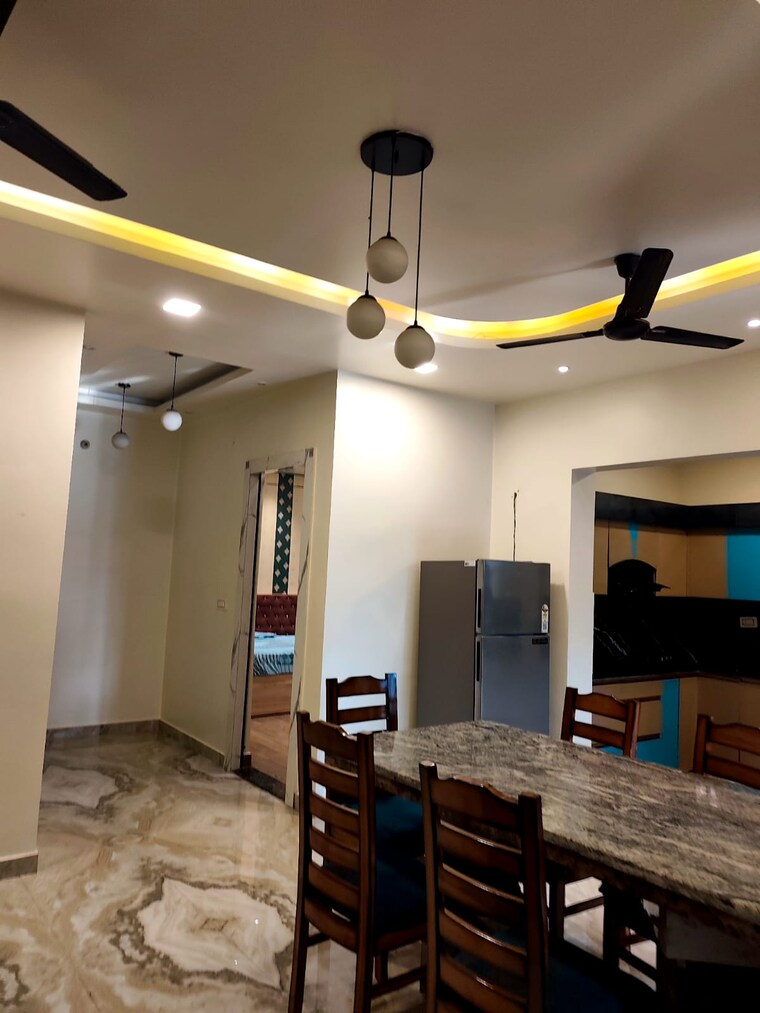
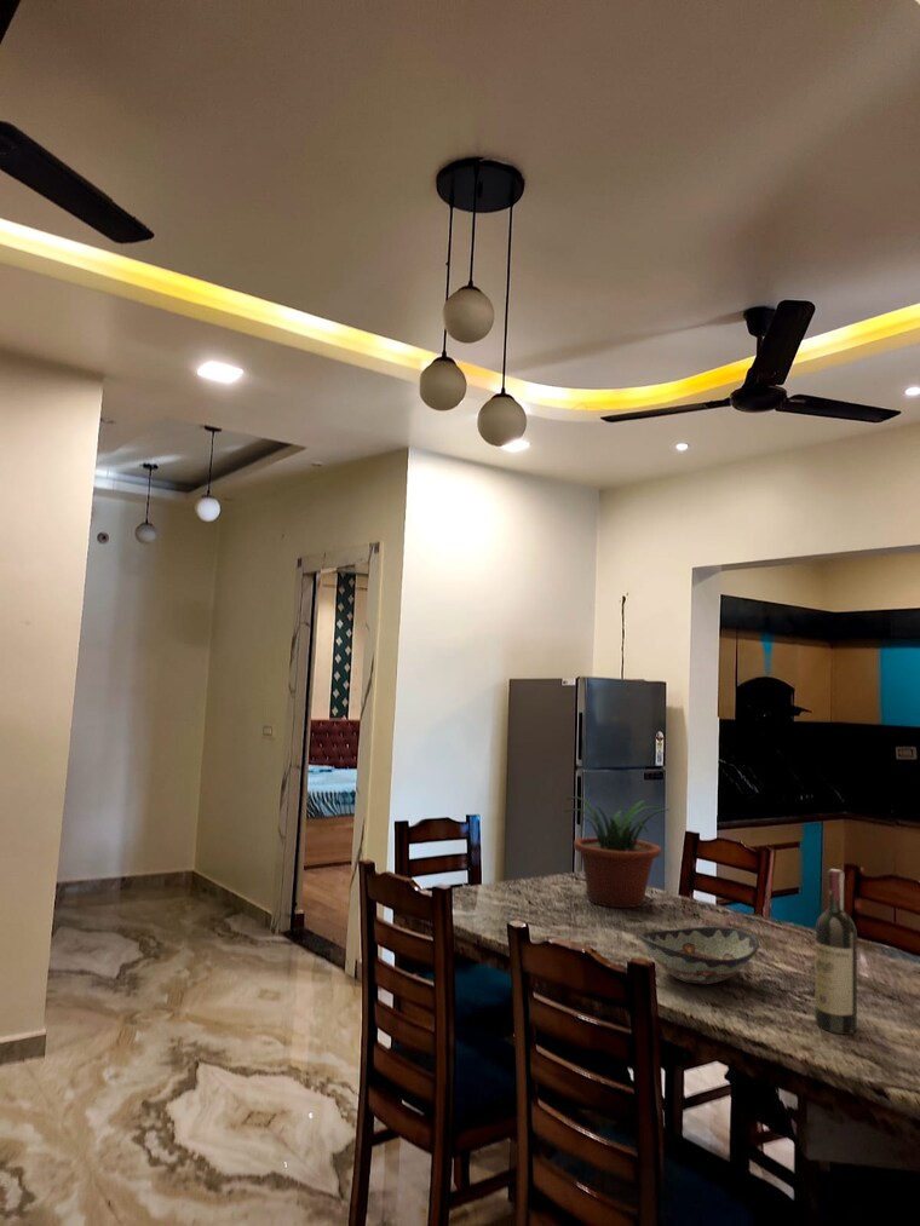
+ wine bottle [813,868,858,1036]
+ potted plant [563,795,671,909]
+ decorative bowl [638,926,760,985]
